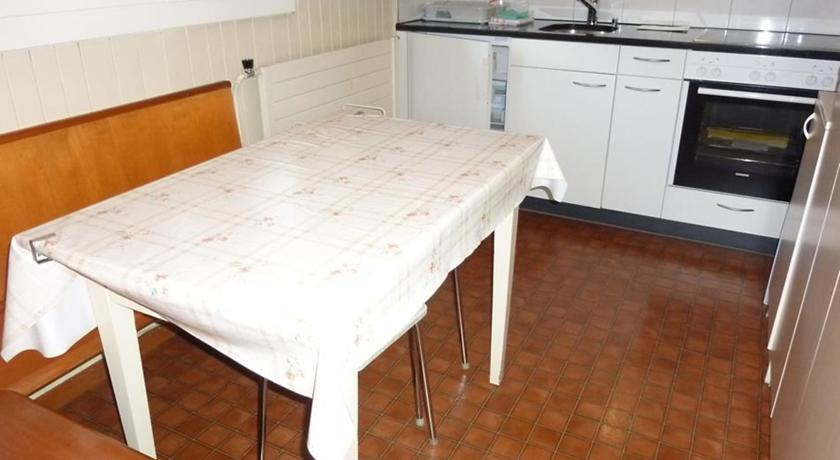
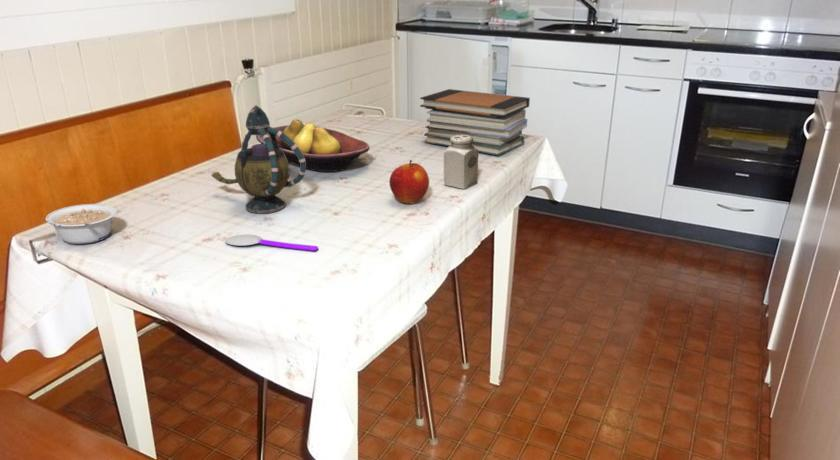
+ salt shaker [443,135,480,190]
+ legume [45,203,118,245]
+ teapot [210,104,307,214]
+ apple [388,159,430,204]
+ spoon [224,234,319,252]
+ book stack [419,88,531,157]
+ fruit bowl [255,118,371,173]
